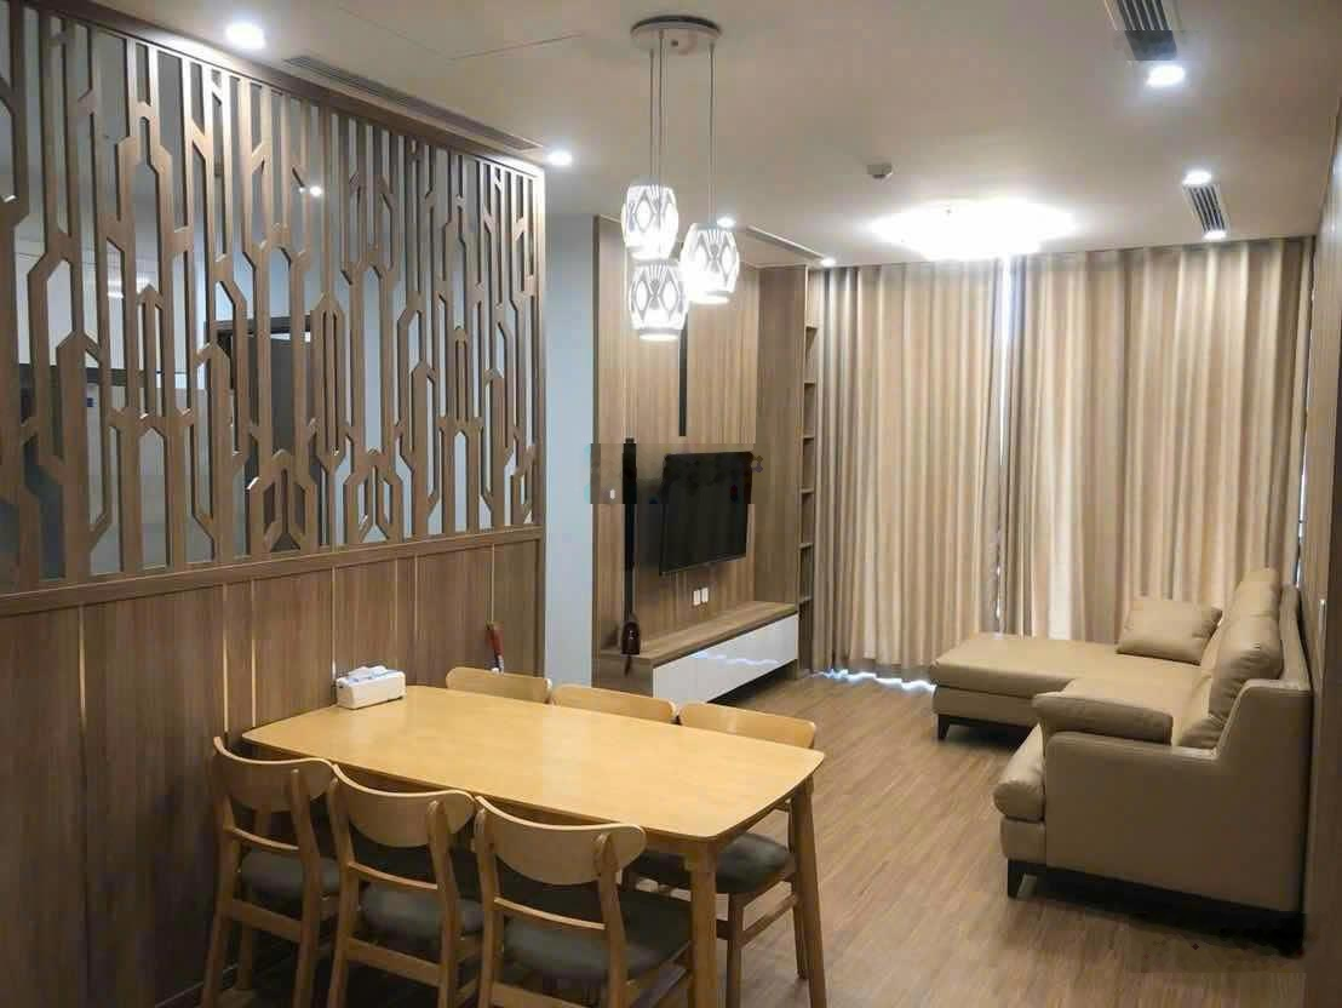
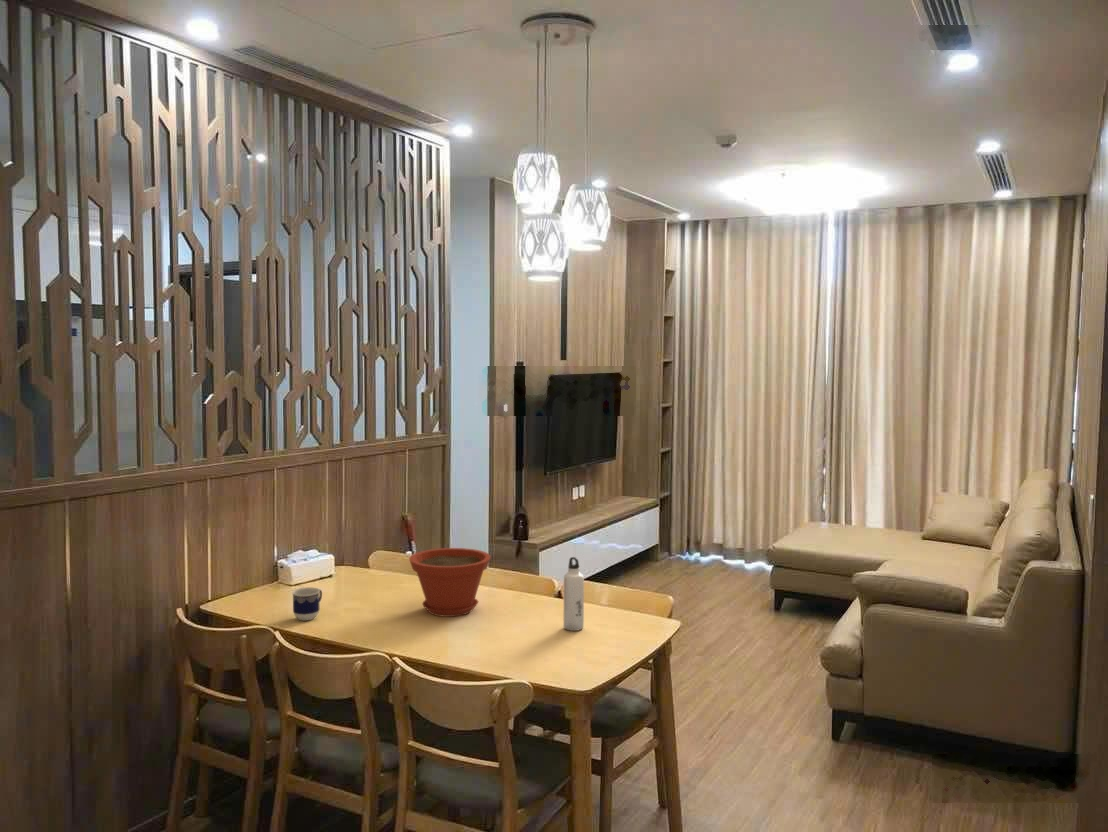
+ water bottle [563,556,585,632]
+ plant pot [408,547,492,618]
+ cup [291,586,323,622]
